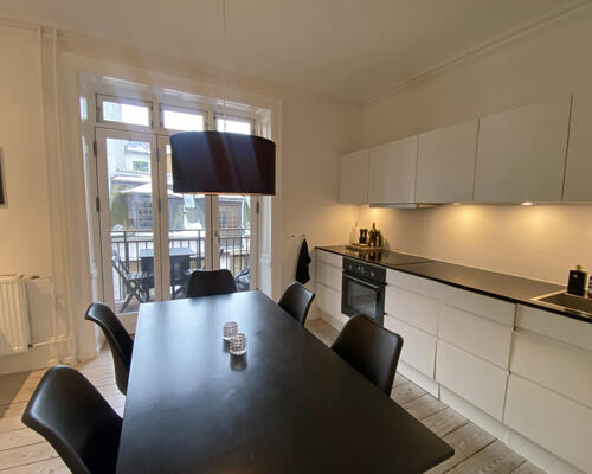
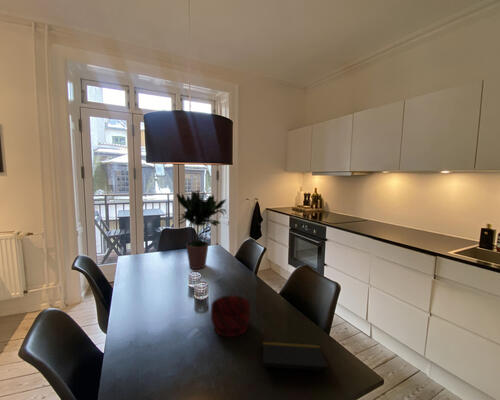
+ bowl [210,295,251,338]
+ notepad [262,340,331,379]
+ potted plant [175,188,227,270]
